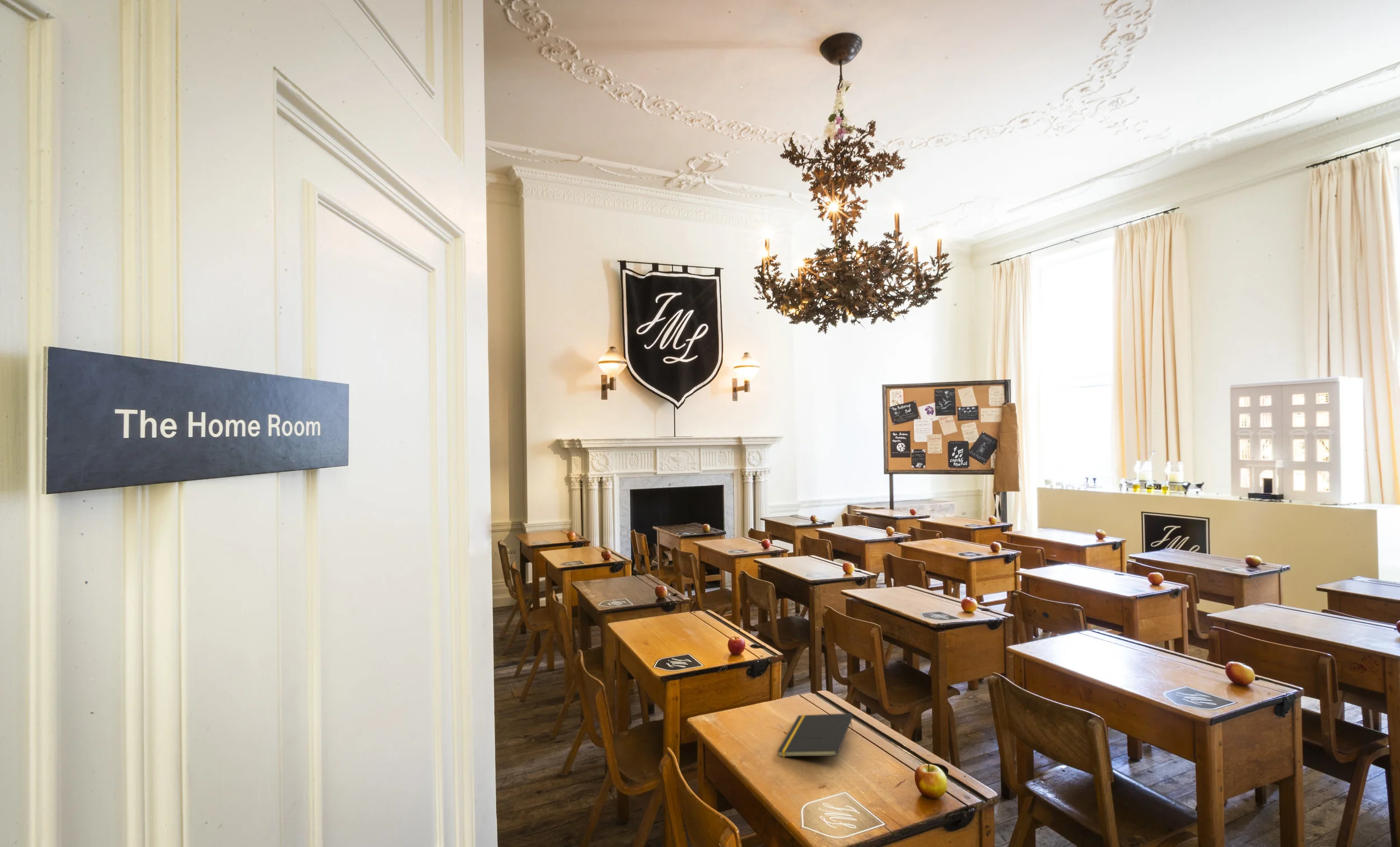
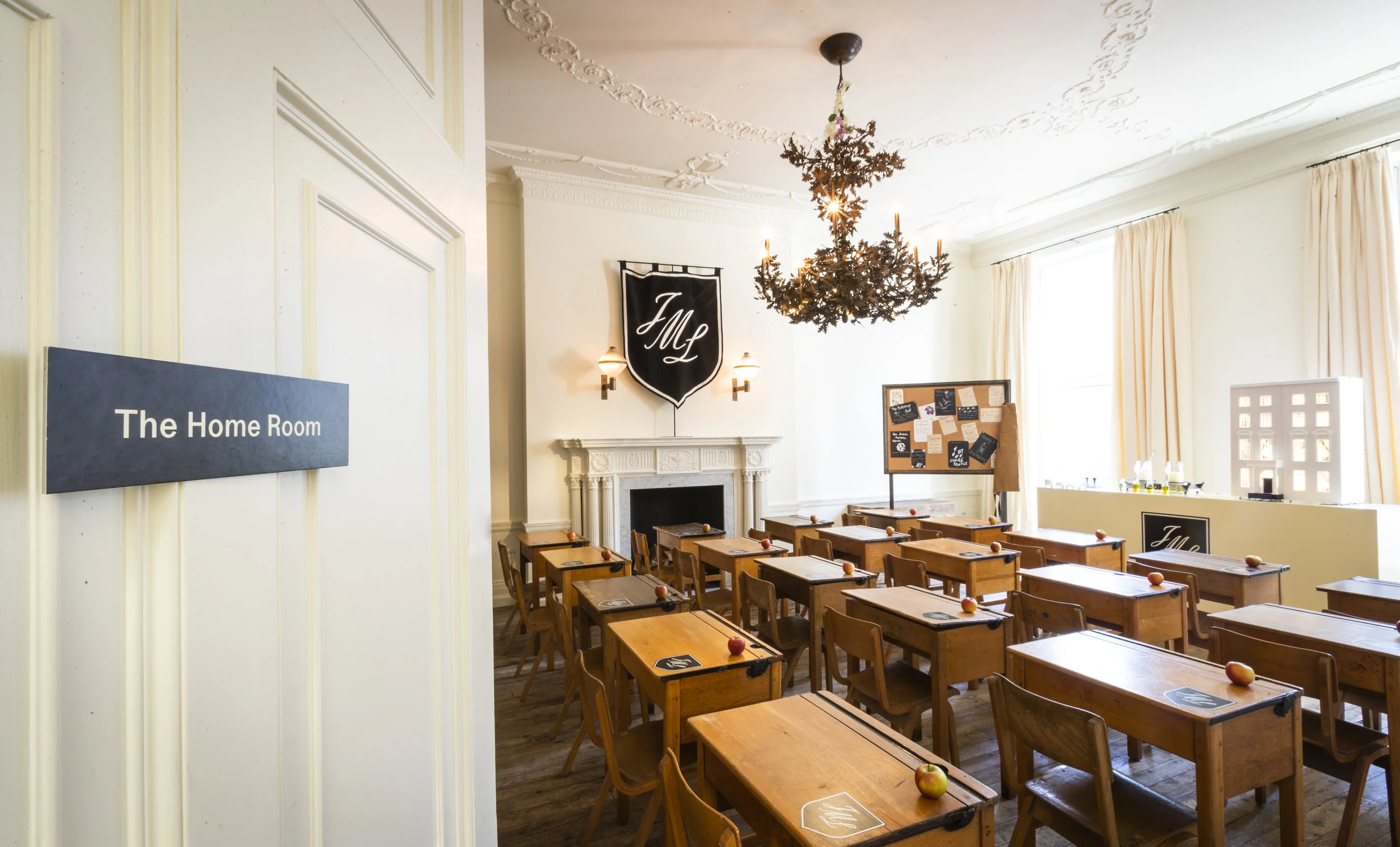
- notepad [777,713,853,757]
